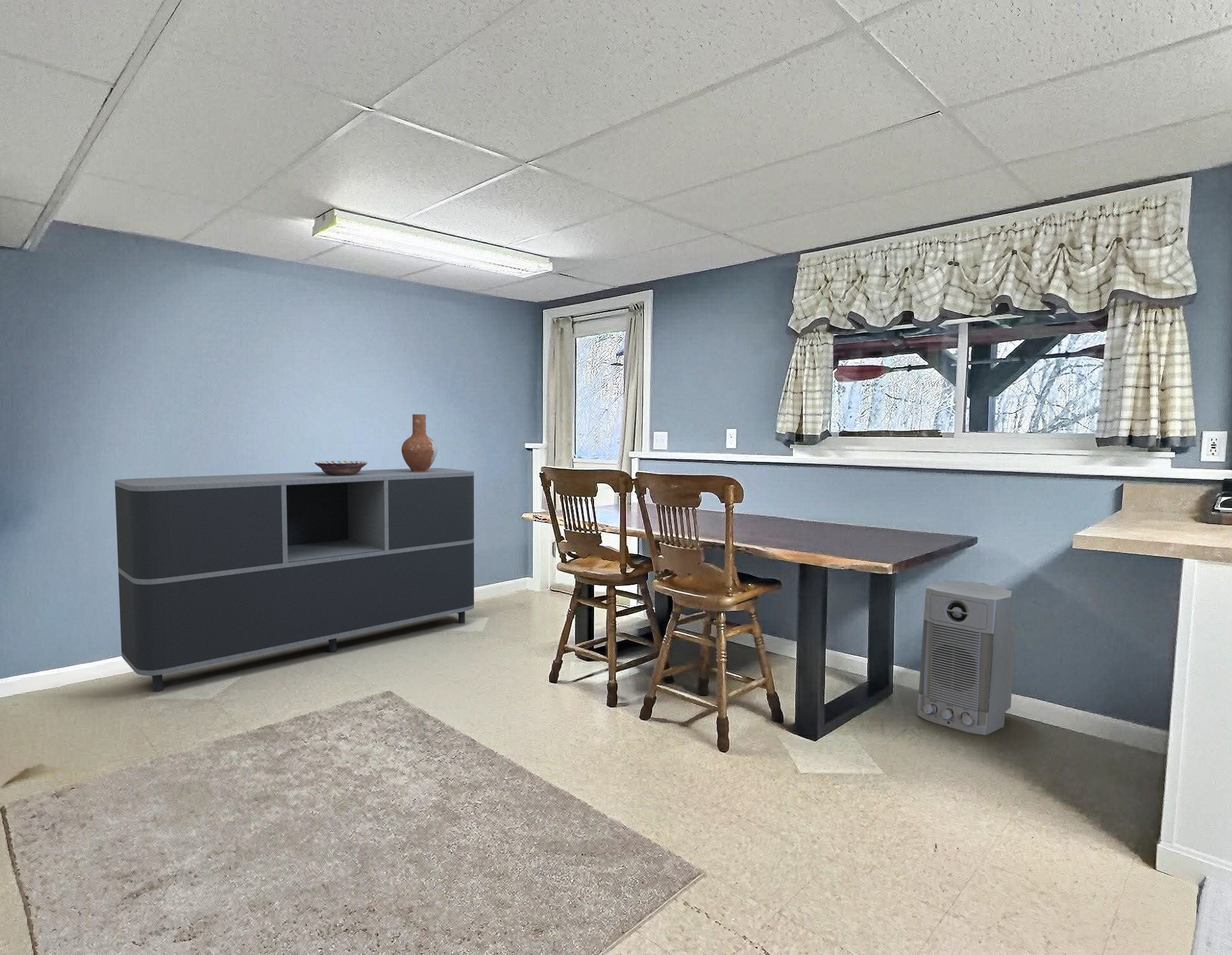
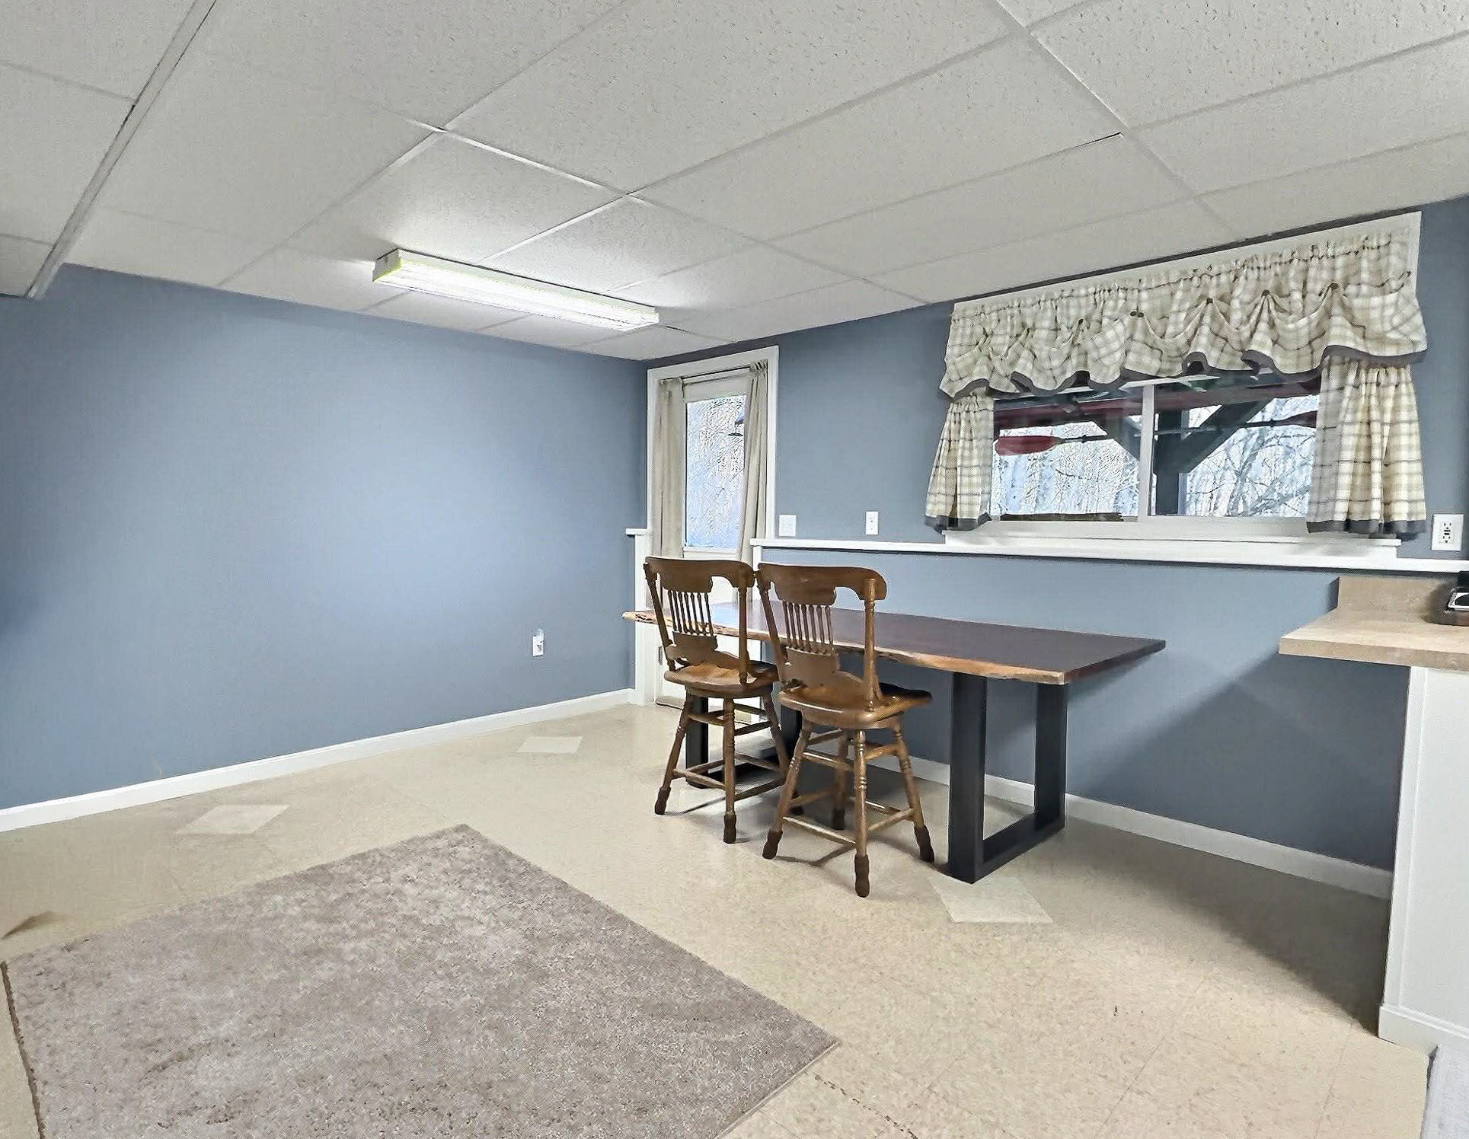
- vase [401,414,437,472]
- air purifier [916,580,1016,736]
- sideboard [114,467,475,693]
- decorative bowl [314,460,369,476]
